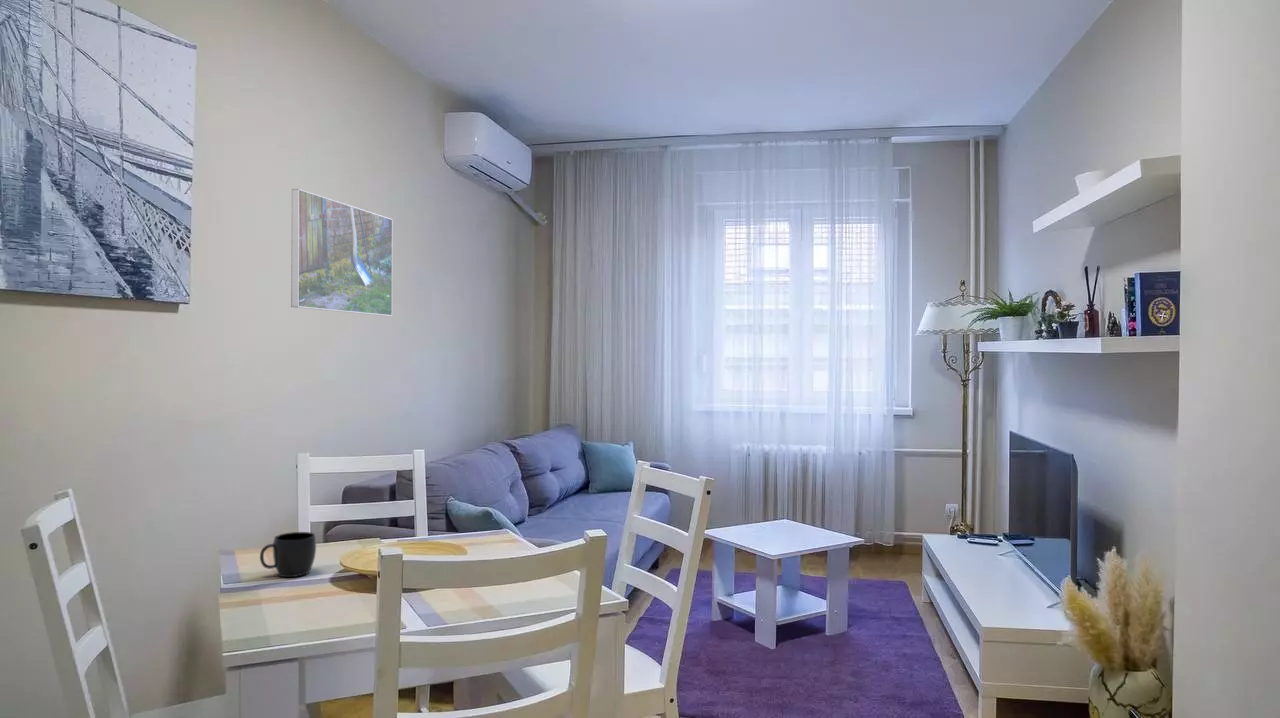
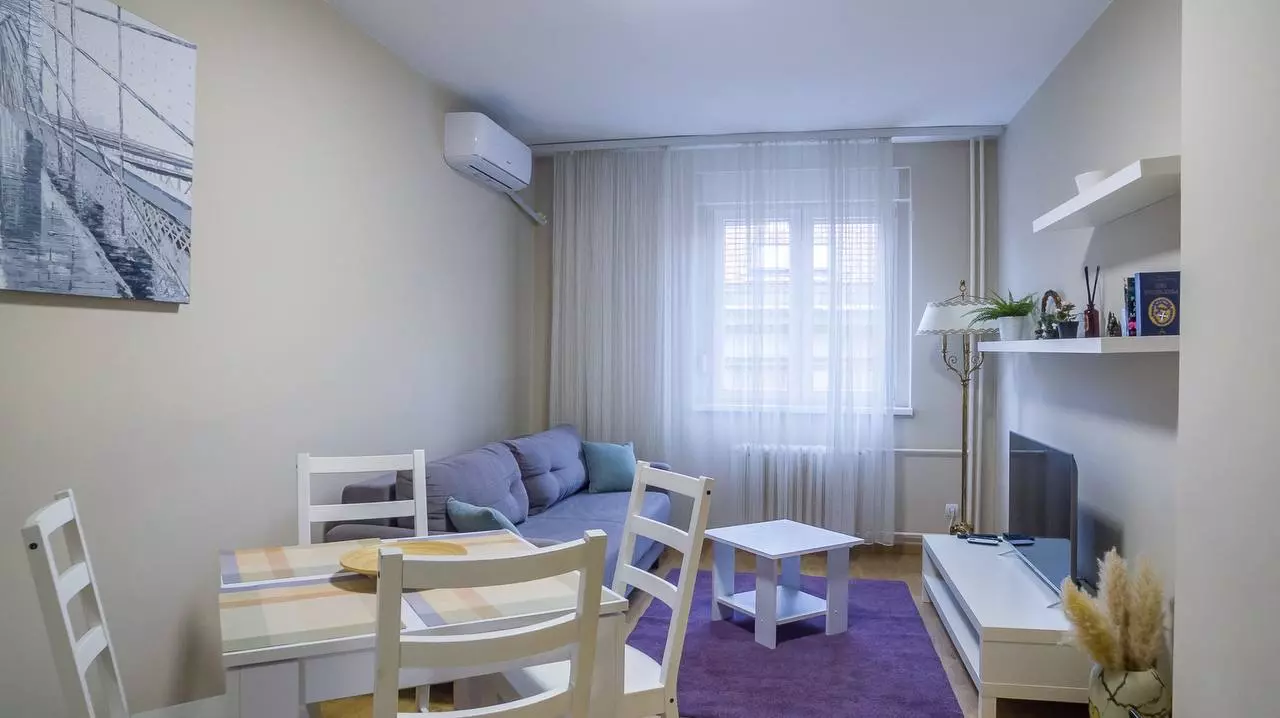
- mug [259,531,317,578]
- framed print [290,188,394,317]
